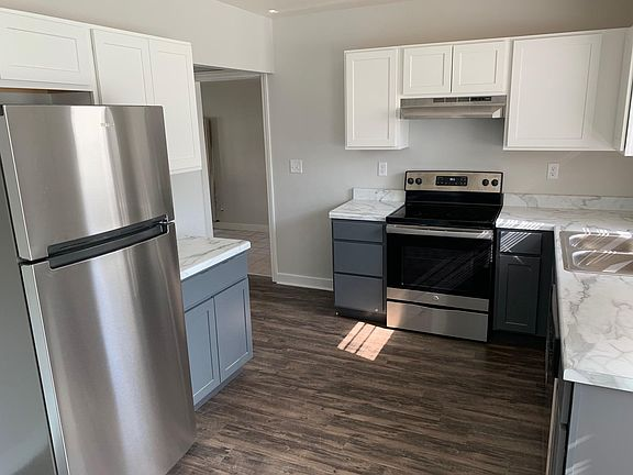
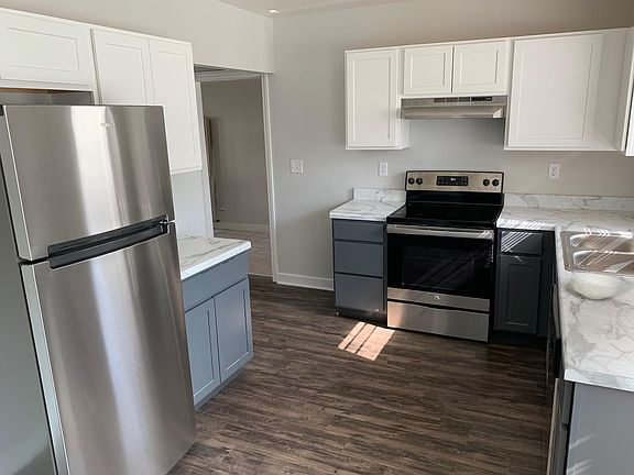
+ cereal bowl [570,272,622,300]
